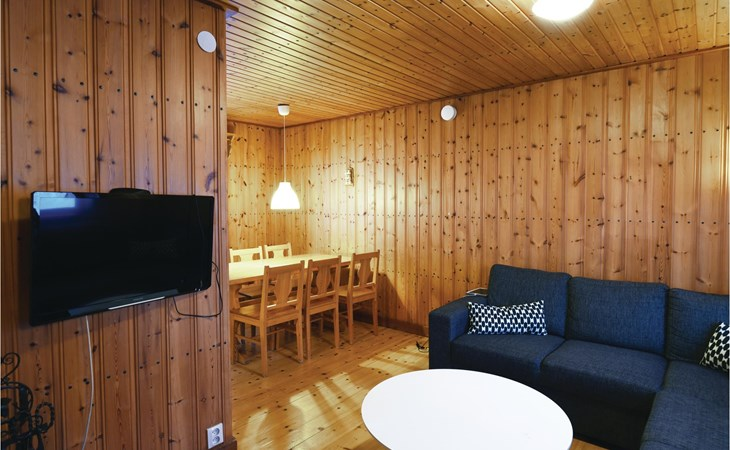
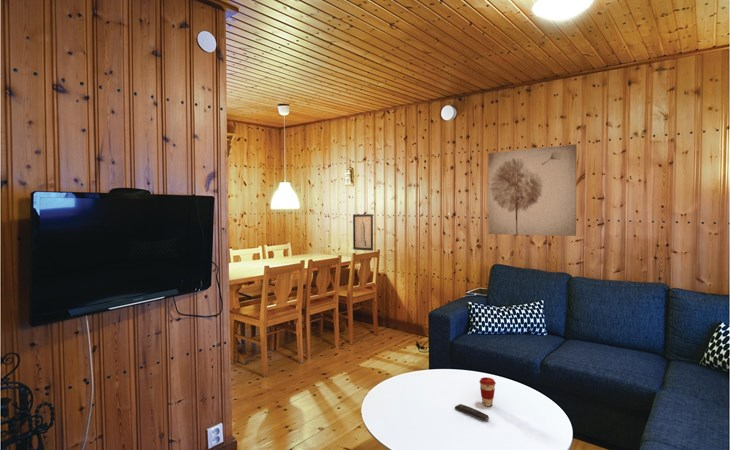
+ coffee cup [479,376,497,407]
+ wall art [352,213,374,252]
+ remote control [454,403,490,421]
+ wall art [487,143,577,237]
